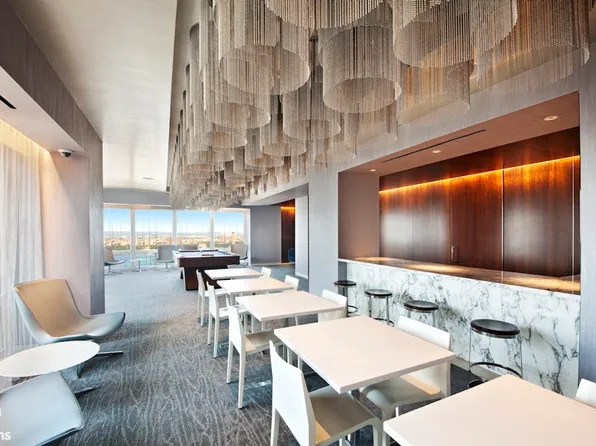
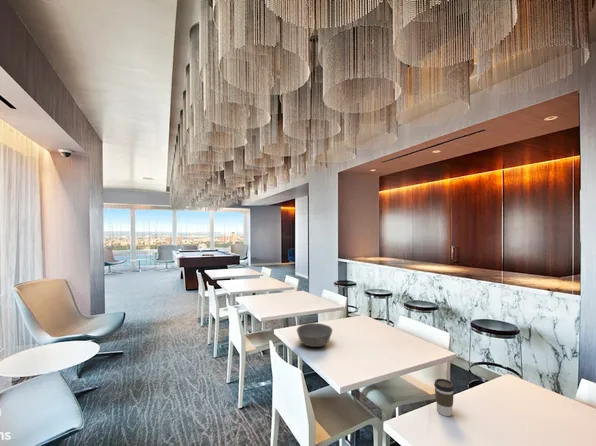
+ bowl [296,322,333,348]
+ coffee cup [433,378,455,417]
